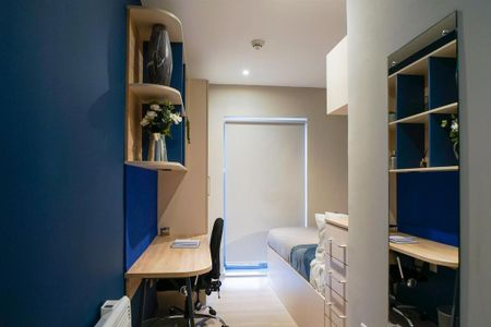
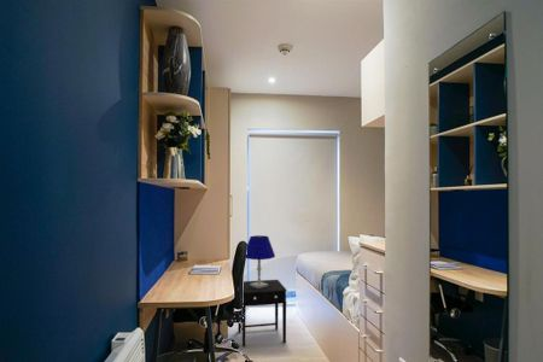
+ side table [237,279,288,348]
+ table lamp [245,234,276,288]
